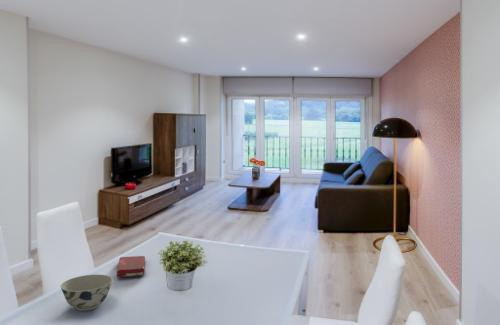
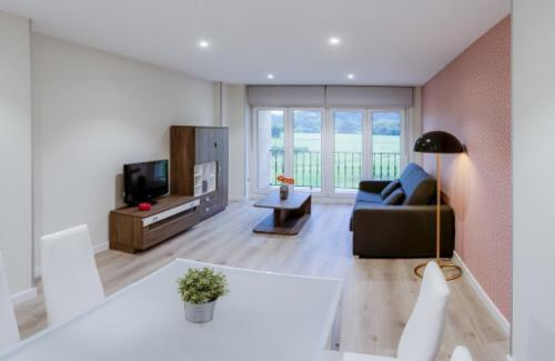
- book [116,255,146,278]
- bowl [60,274,113,312]
